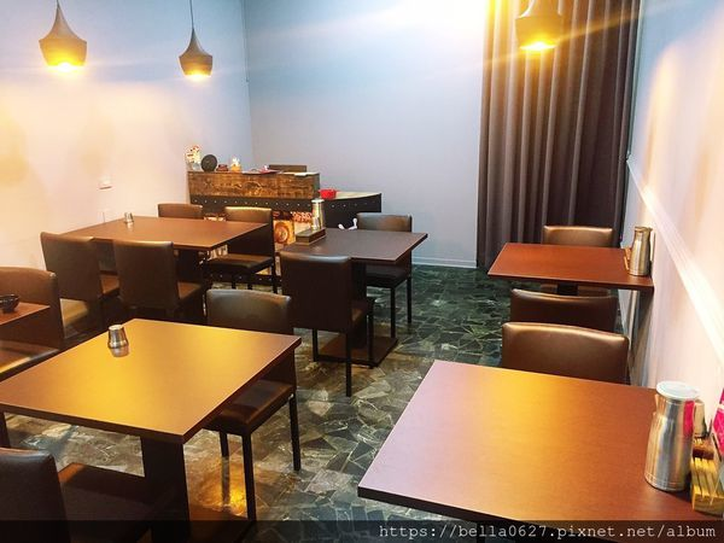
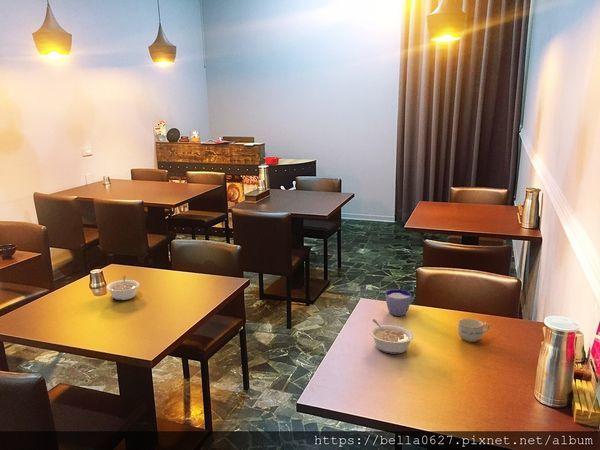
+ legume [105,275,140,301]
+ legume [369,318,415,355]
+ cup [457,318,491,343]
+ cup [385,289,412,317]
